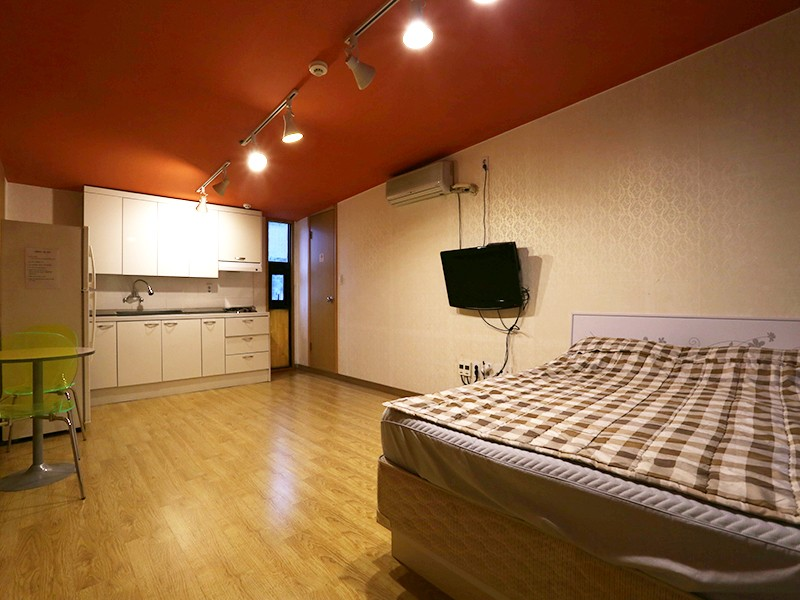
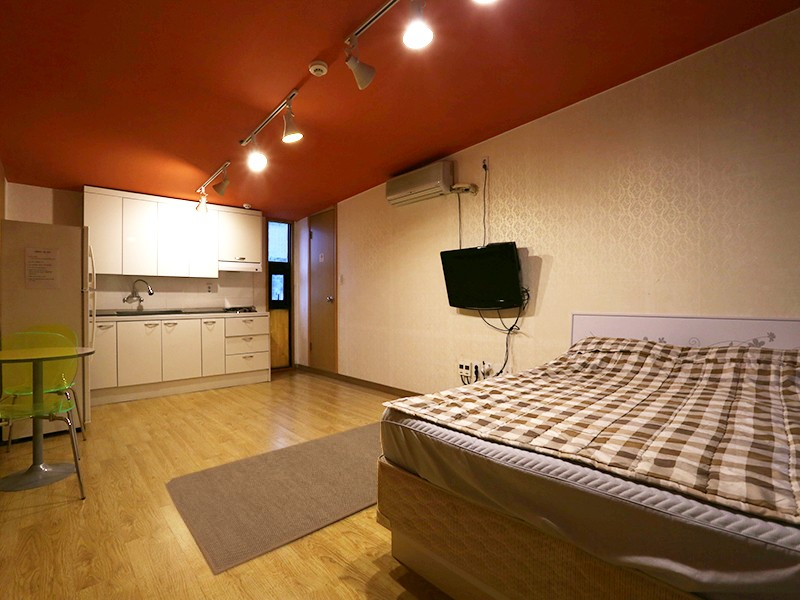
+ rug [163,421,382,576]
